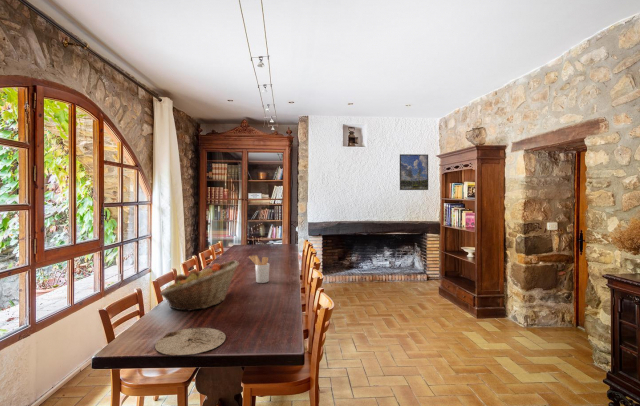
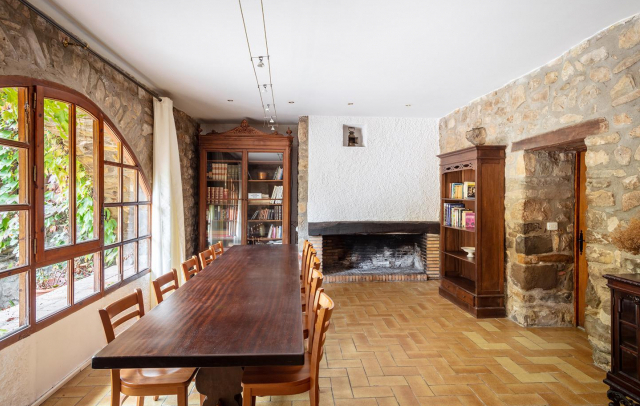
- plate [154,327,227,356]
- fruit basket [159,259,240,312]
- utensil holder [248,254,270,284]
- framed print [399,153,429,191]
